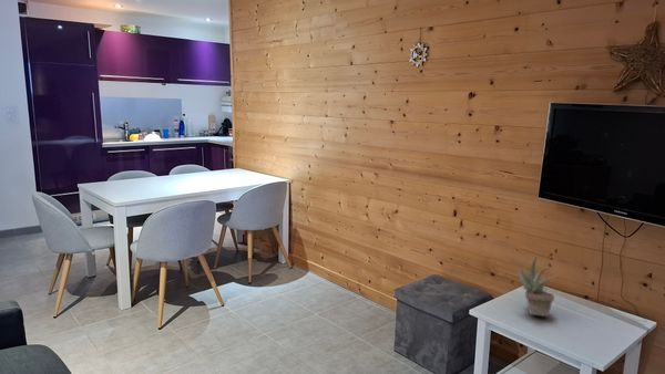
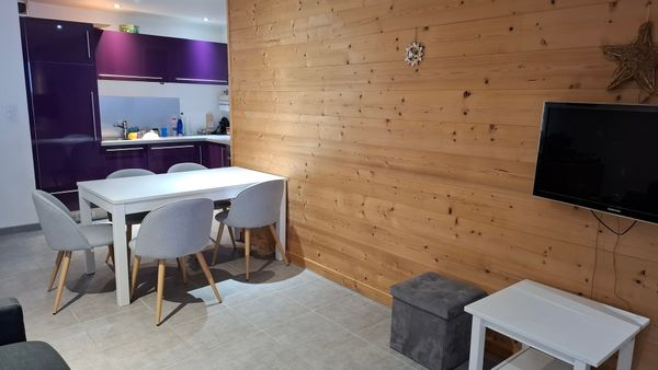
- succulent plant [515,254,561,318]
